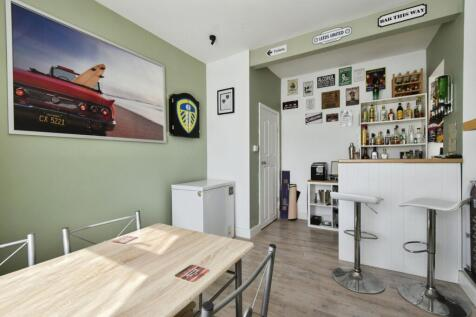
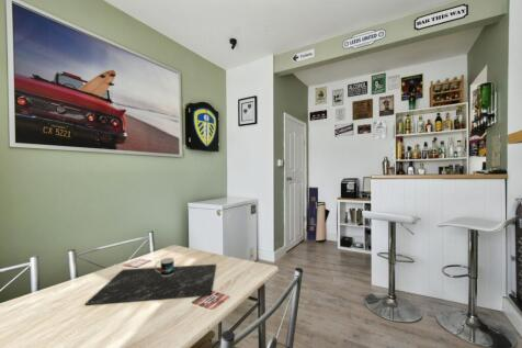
+ placemat [84,257,217,306]
